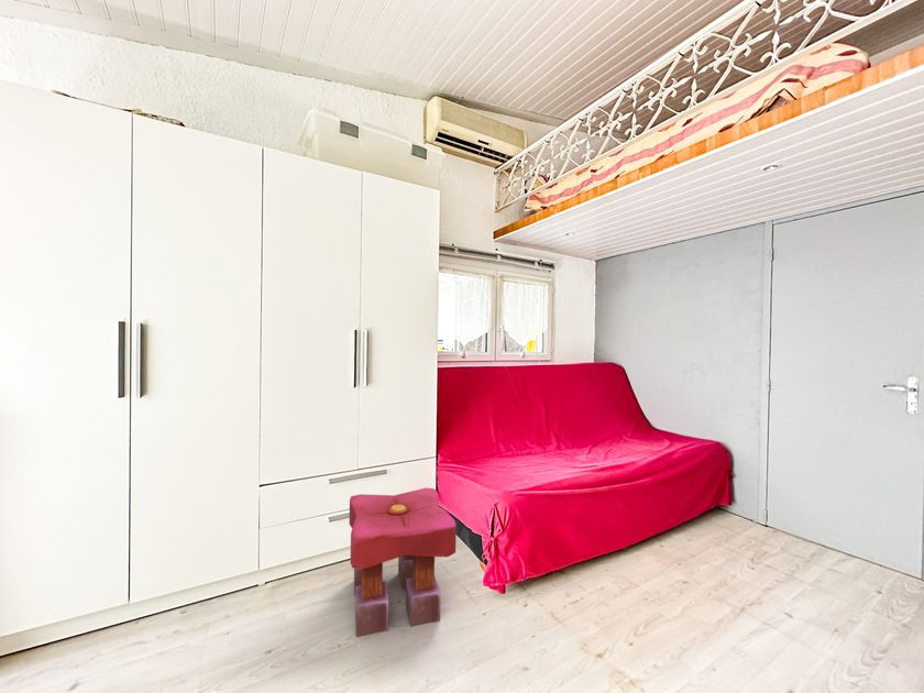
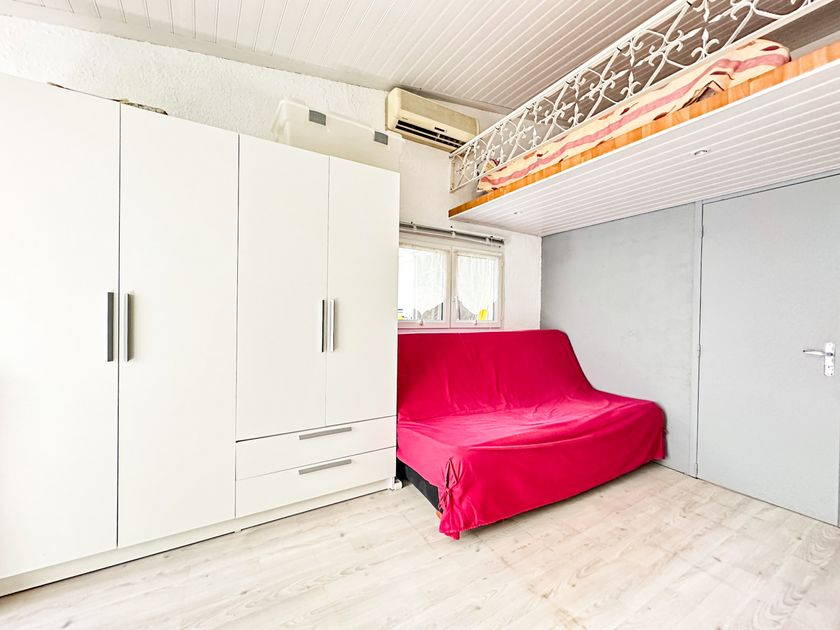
- stool [348,487,458,638]
